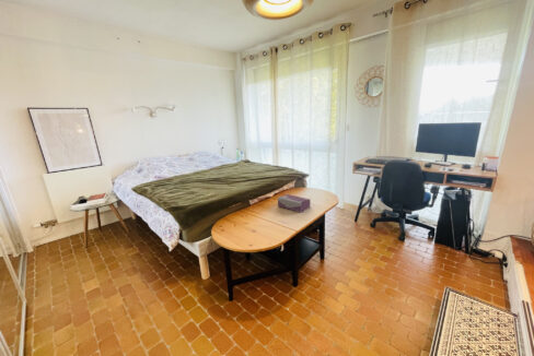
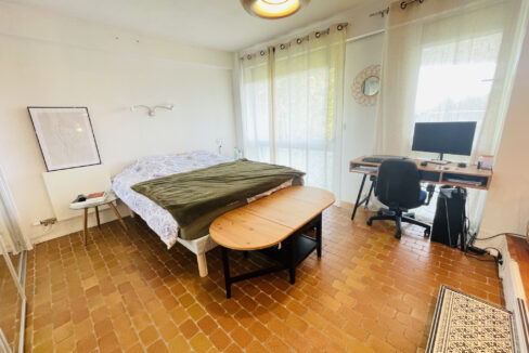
- tissue box [277,193,312,213]
